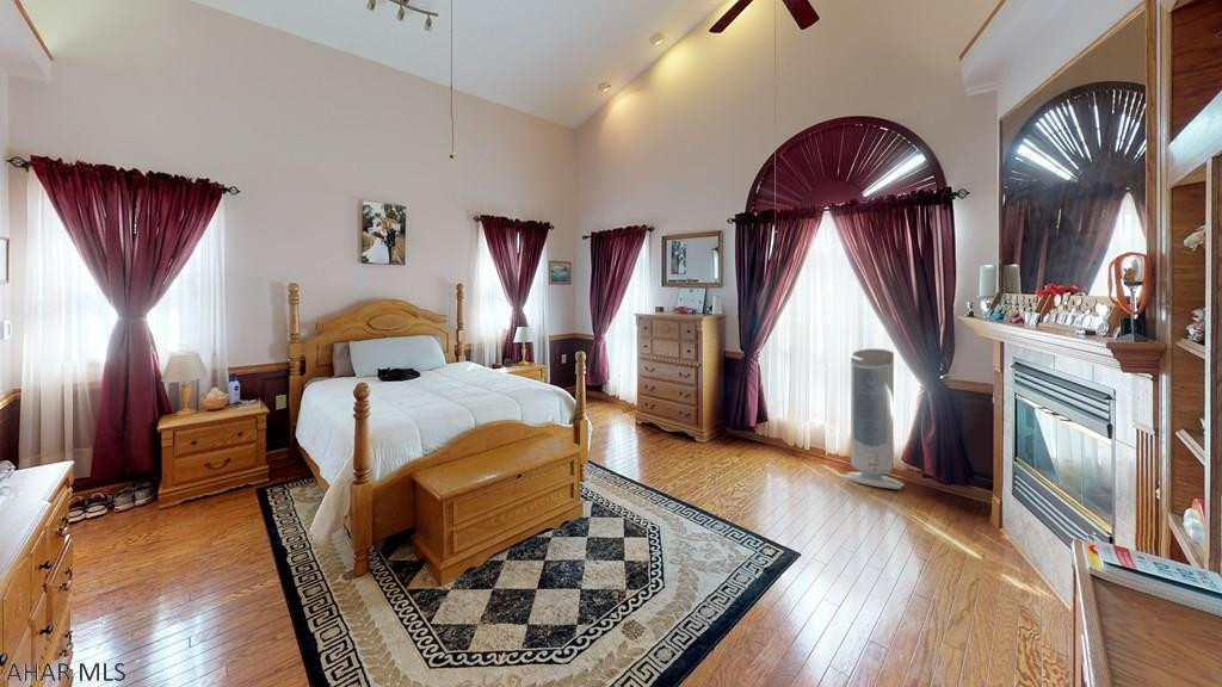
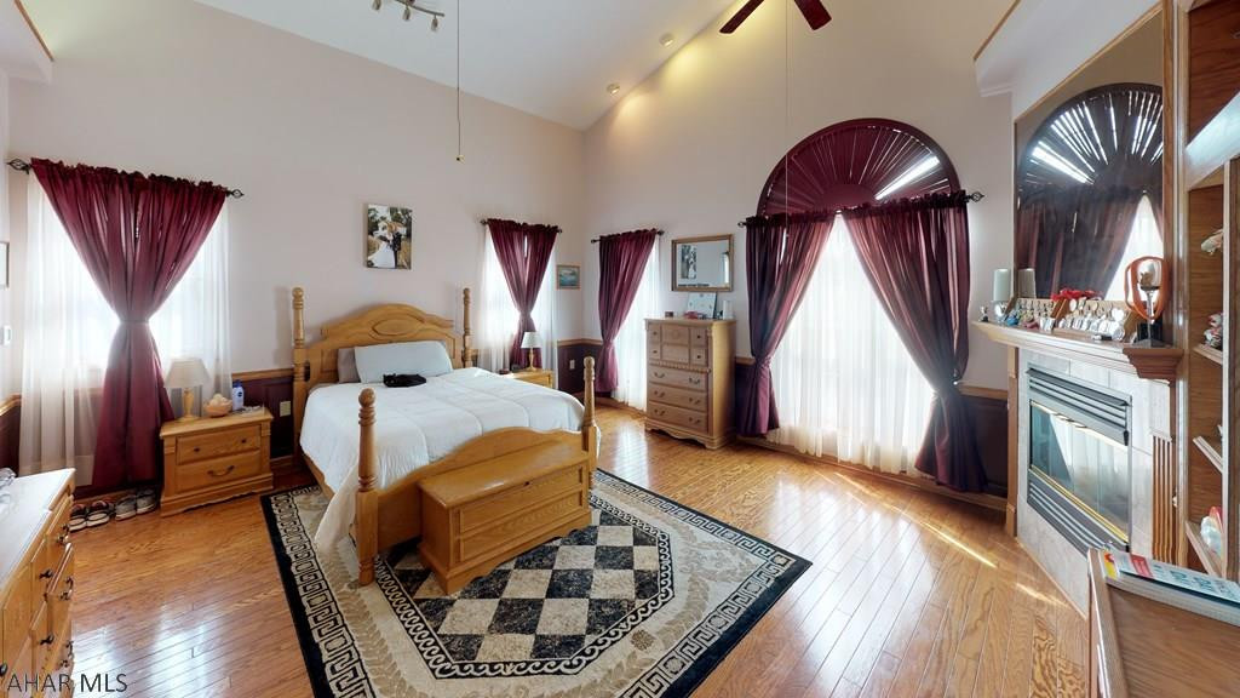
- air purifier [840,348,906,490]
